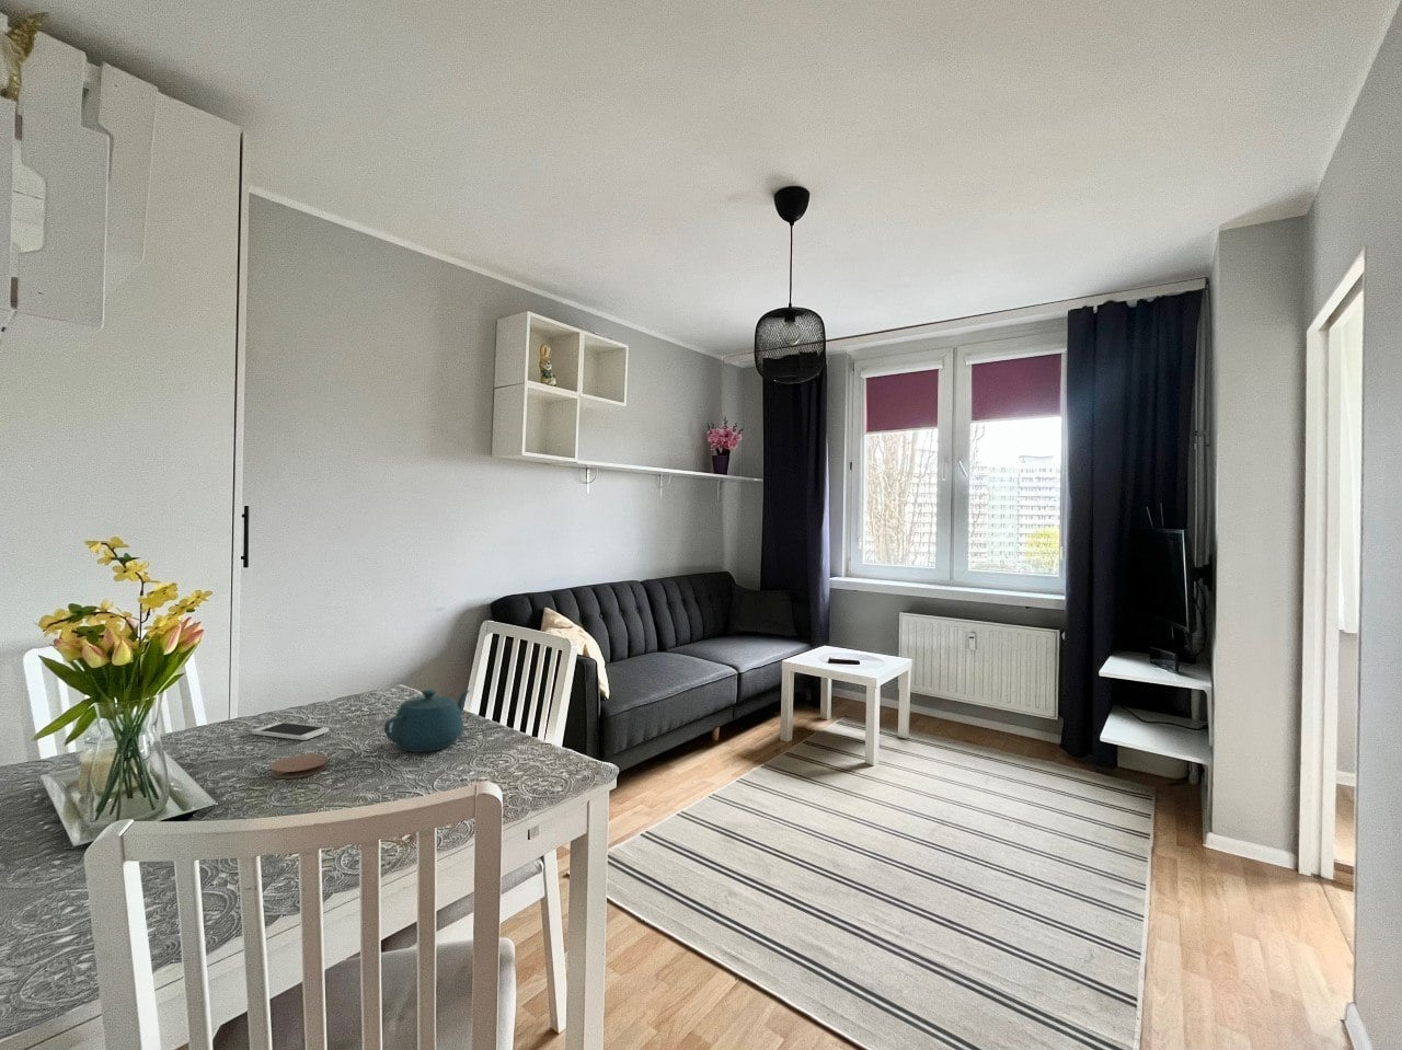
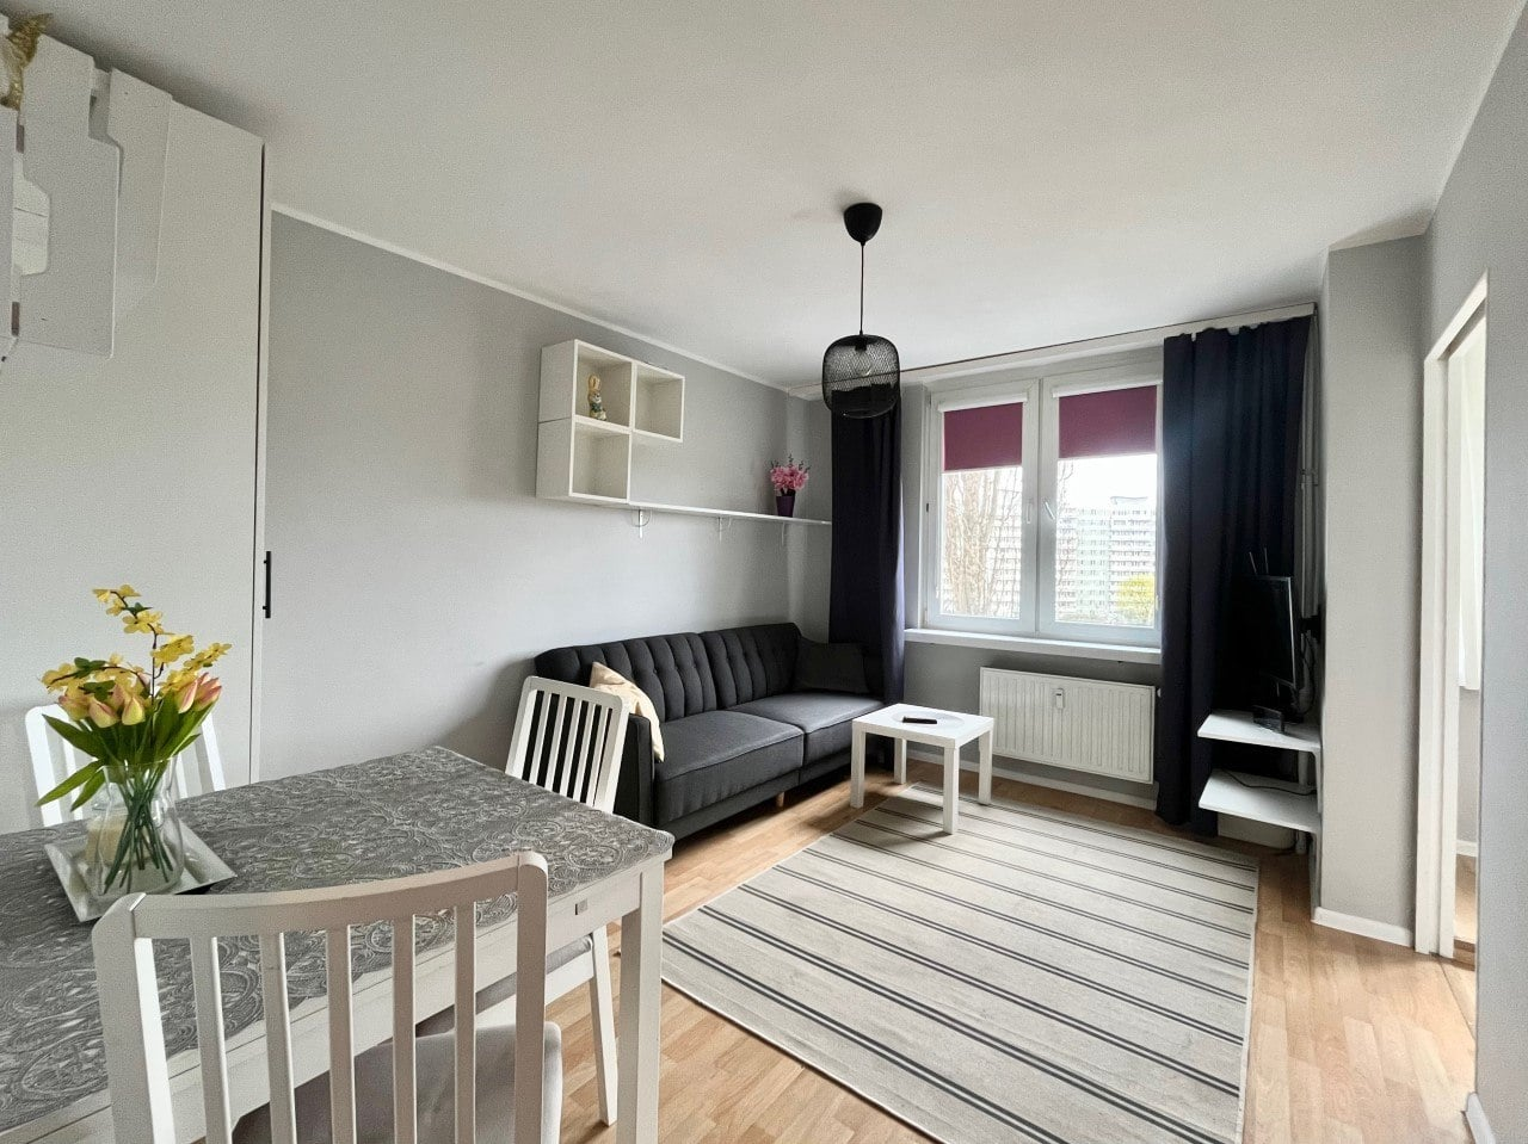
- coaster [269,753,329,780]
- smartphone [250,721,330,741]
- teapot [384,688,471,753]
